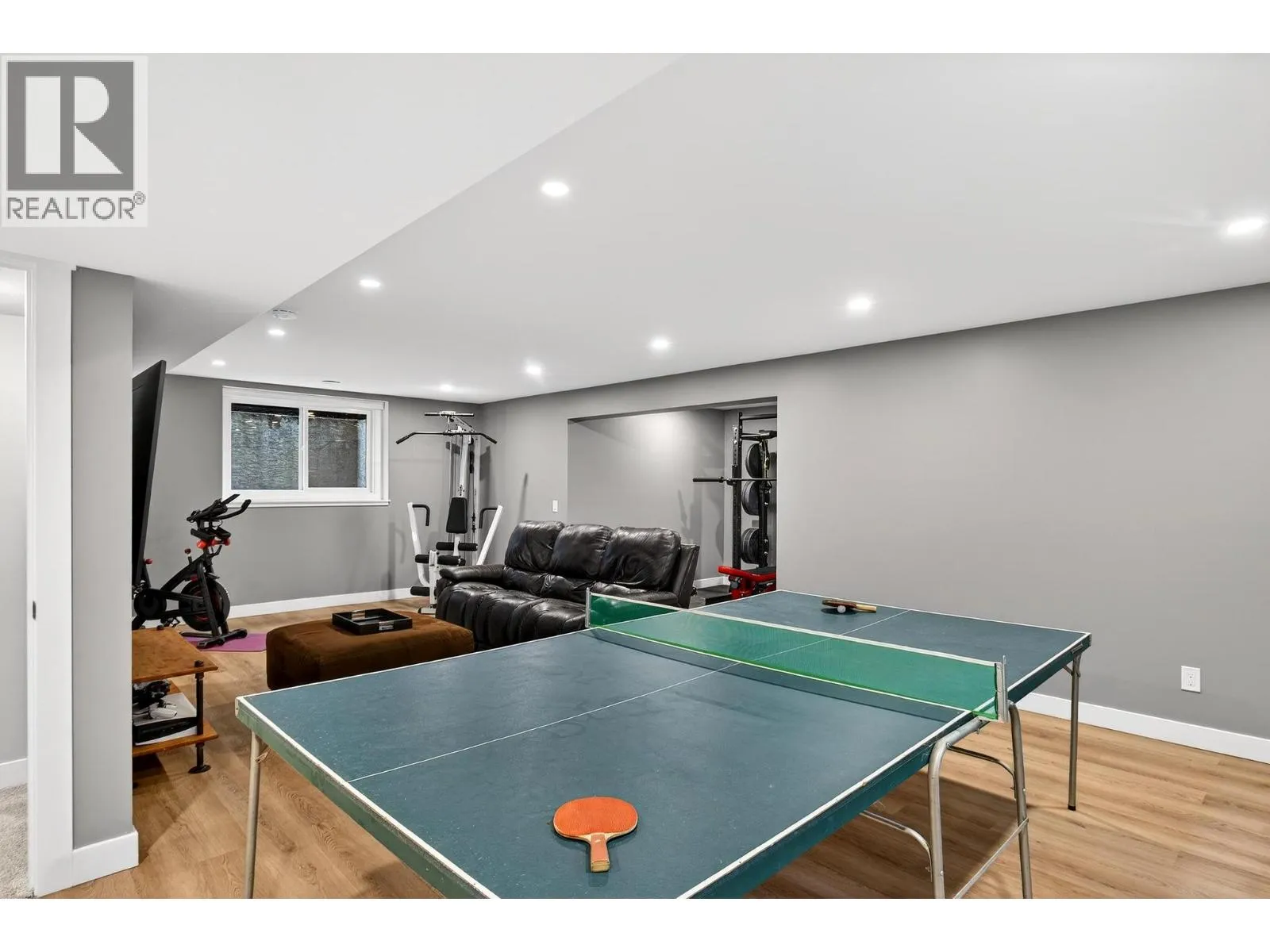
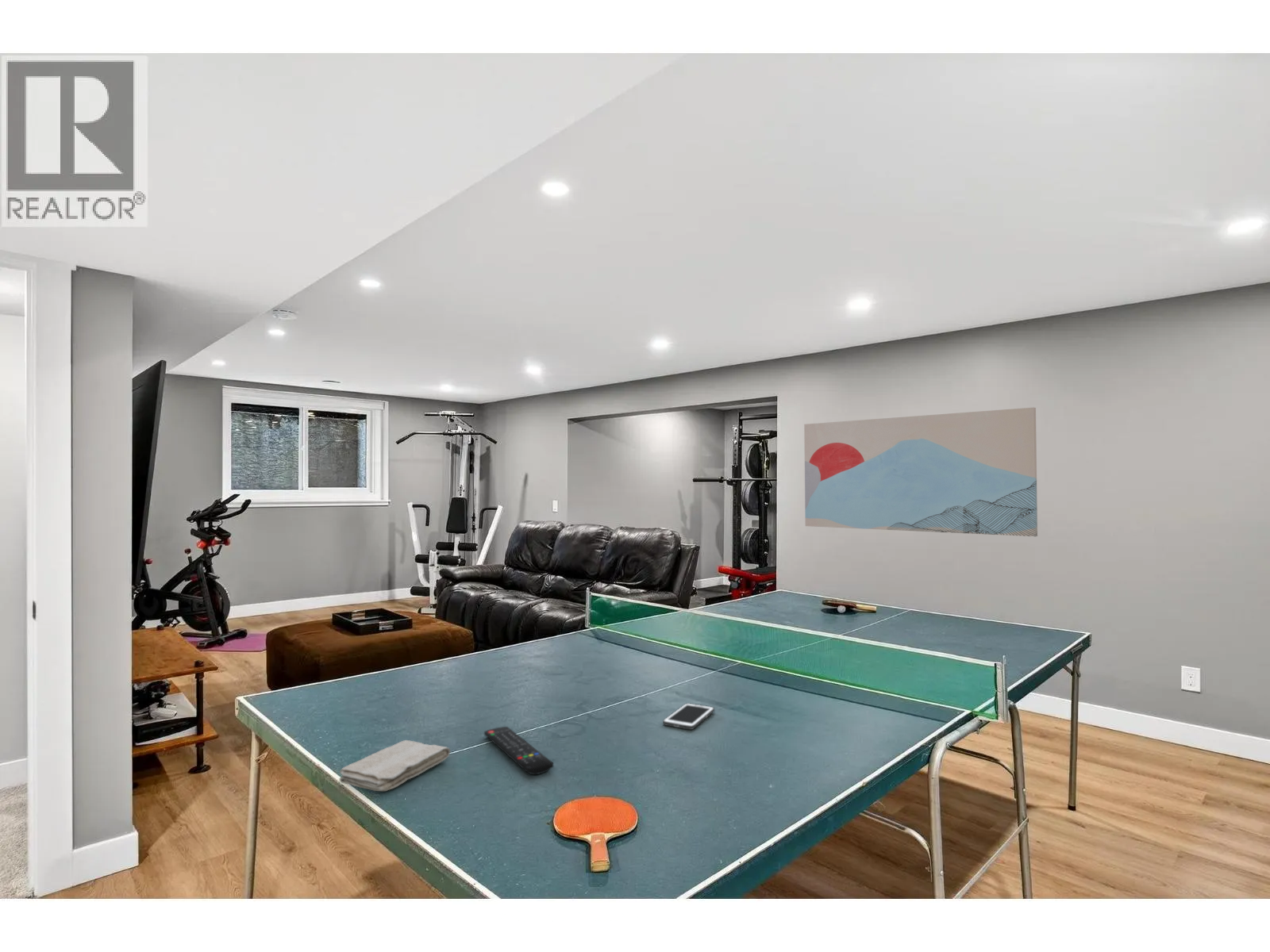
+ wall art [803,407,1038,537]
+ cell phone [662,702,715,731]
+ remote control [483,726,554,775]
+ washcloth [339,739,451,792]
